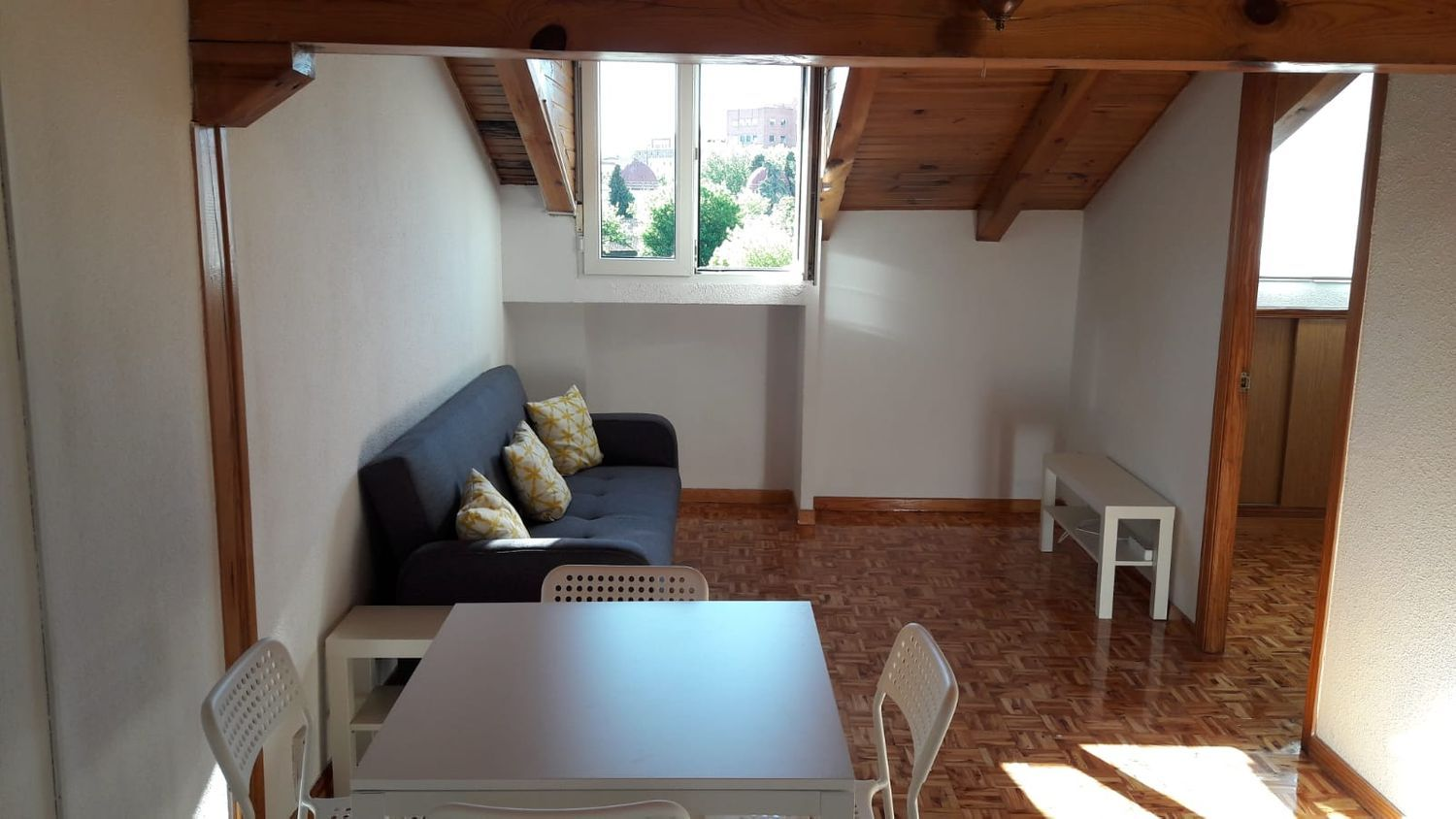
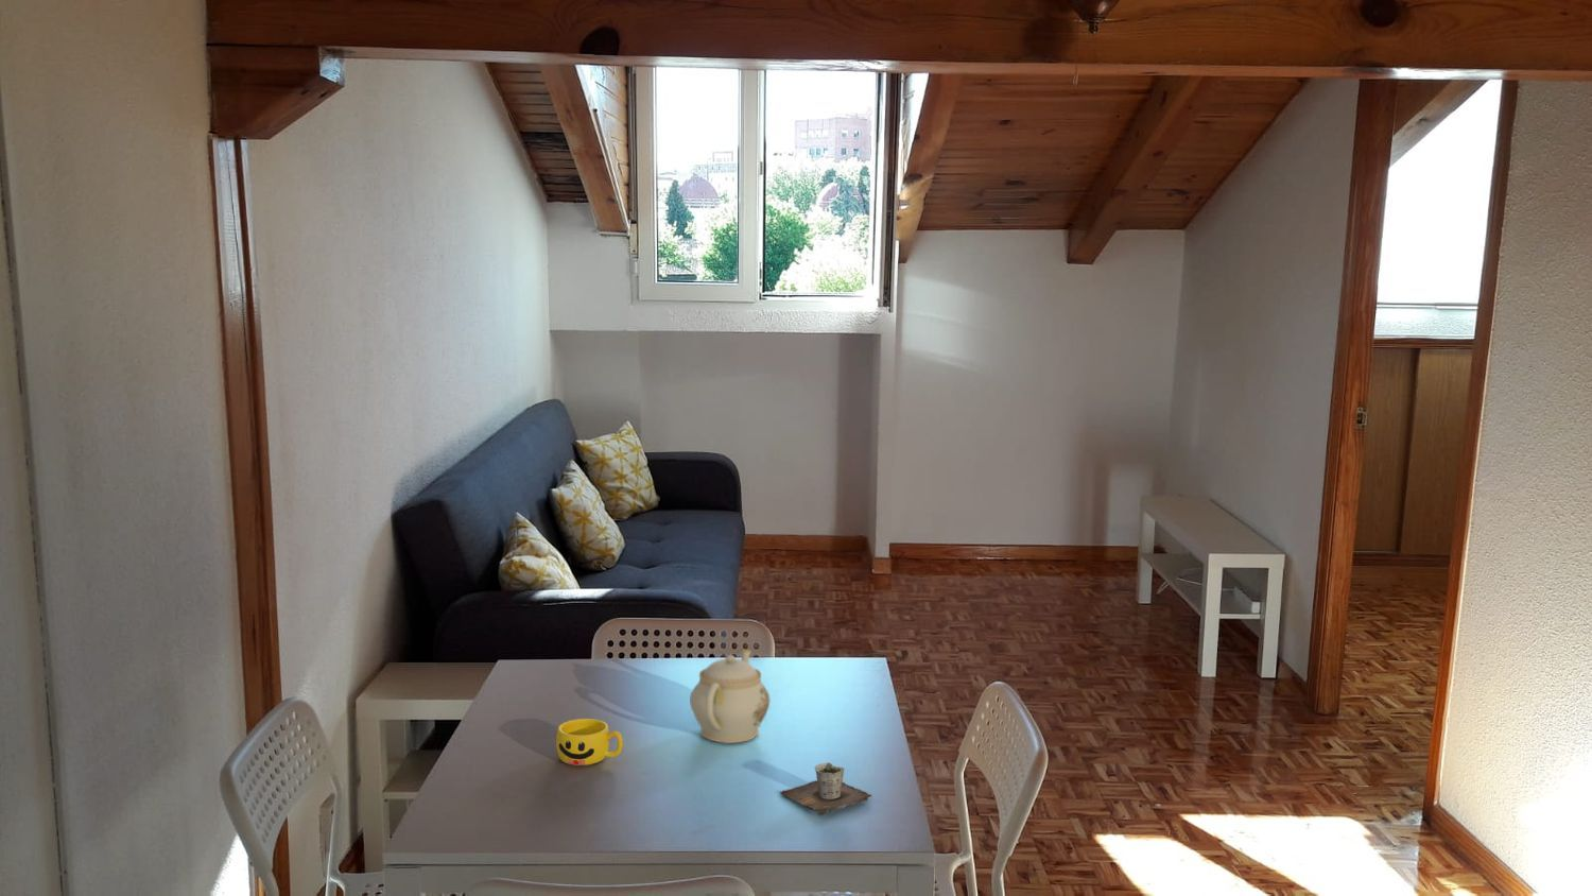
+ cup [555,718,624,767]
+ teapot [689,649,771,744]
+ cup [779,761,873,817]
